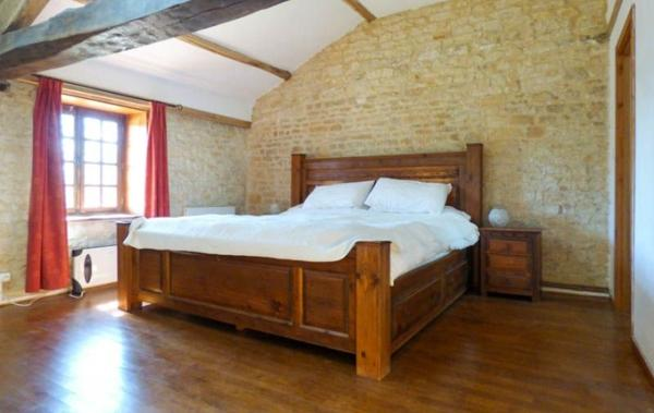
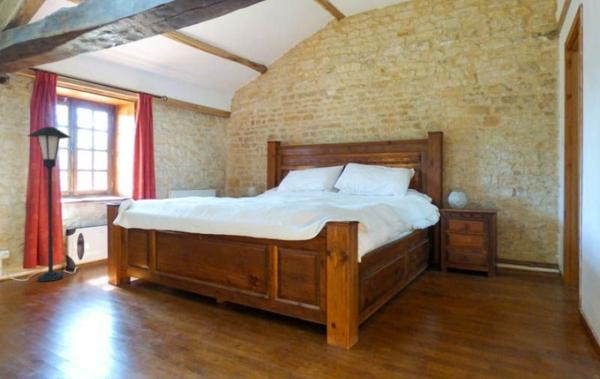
+ floor lamp [26,126,72,283]
